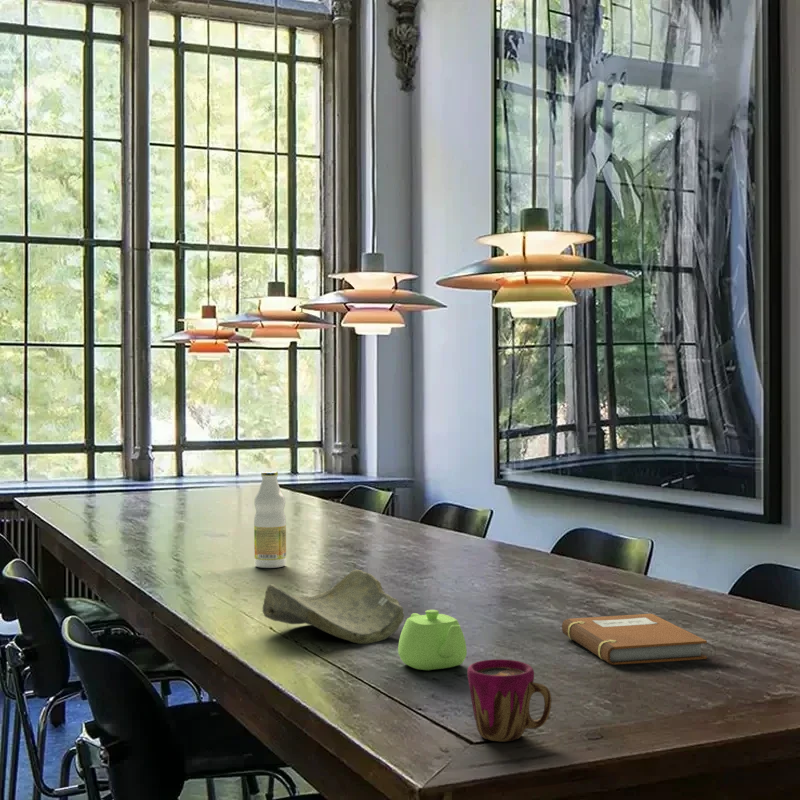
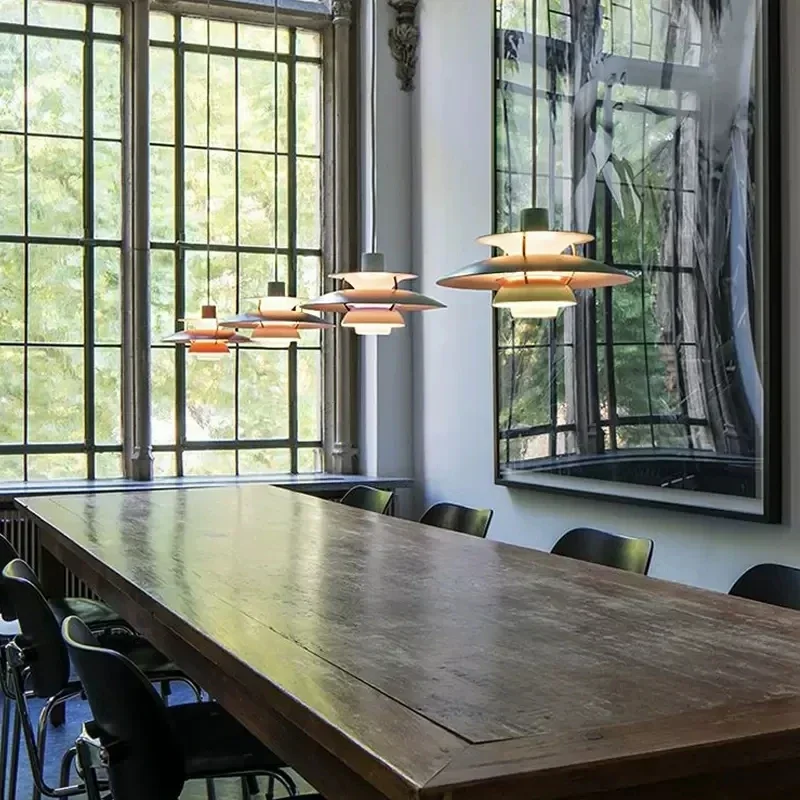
- decorative bowl [262,569,405,645]
- cup [466,658,553,742]
- teapot [397,609,468,672]
- bottle [253,470,287,569]
- notebook [561,613,708,666]
